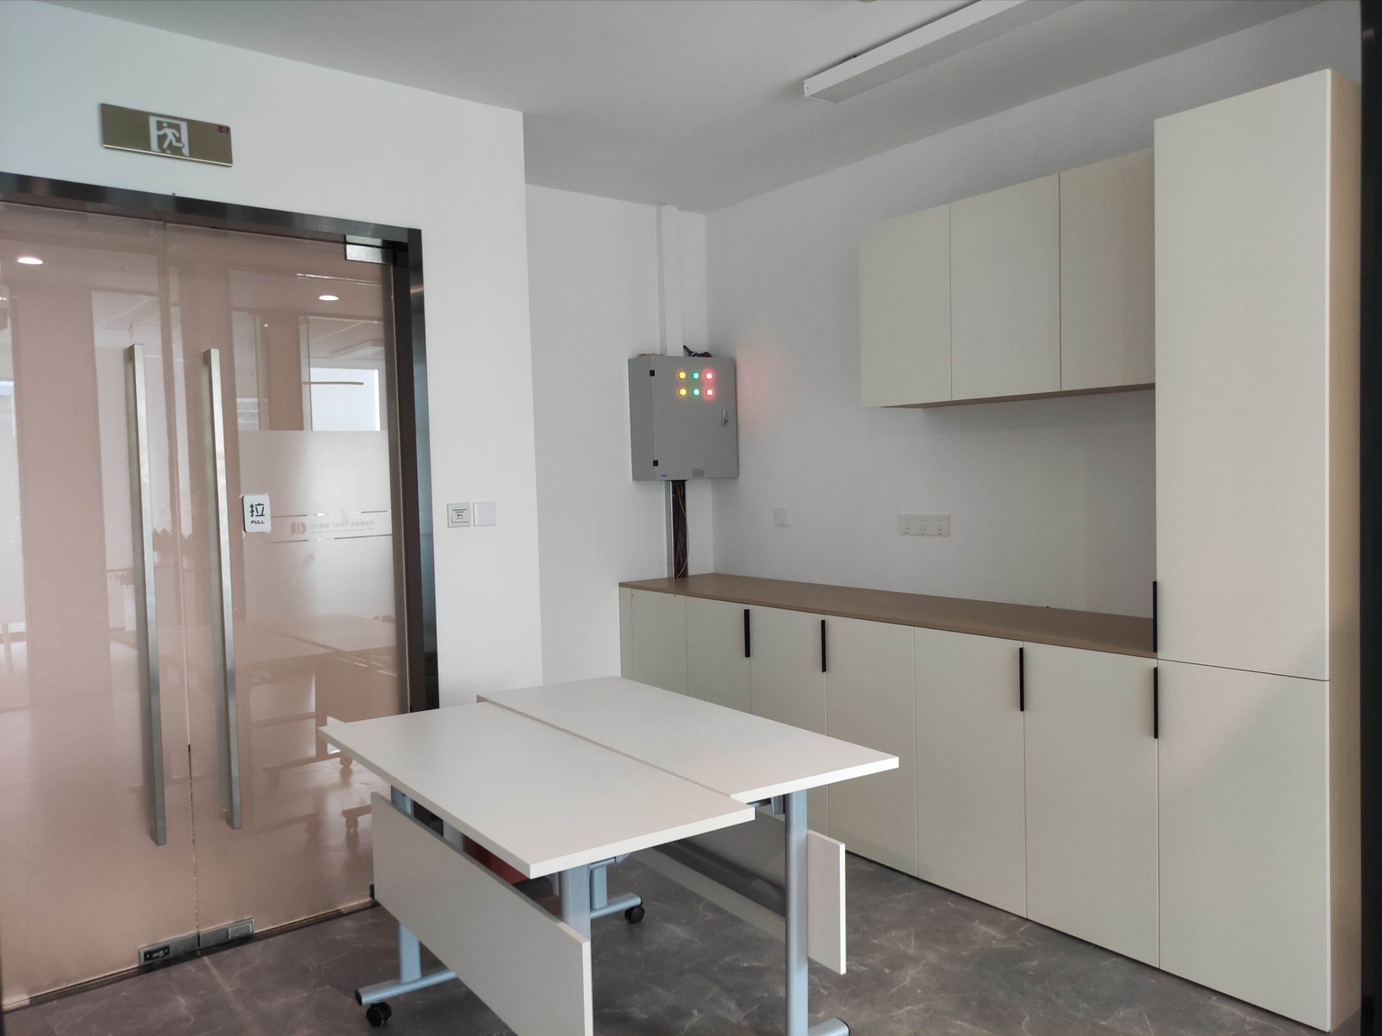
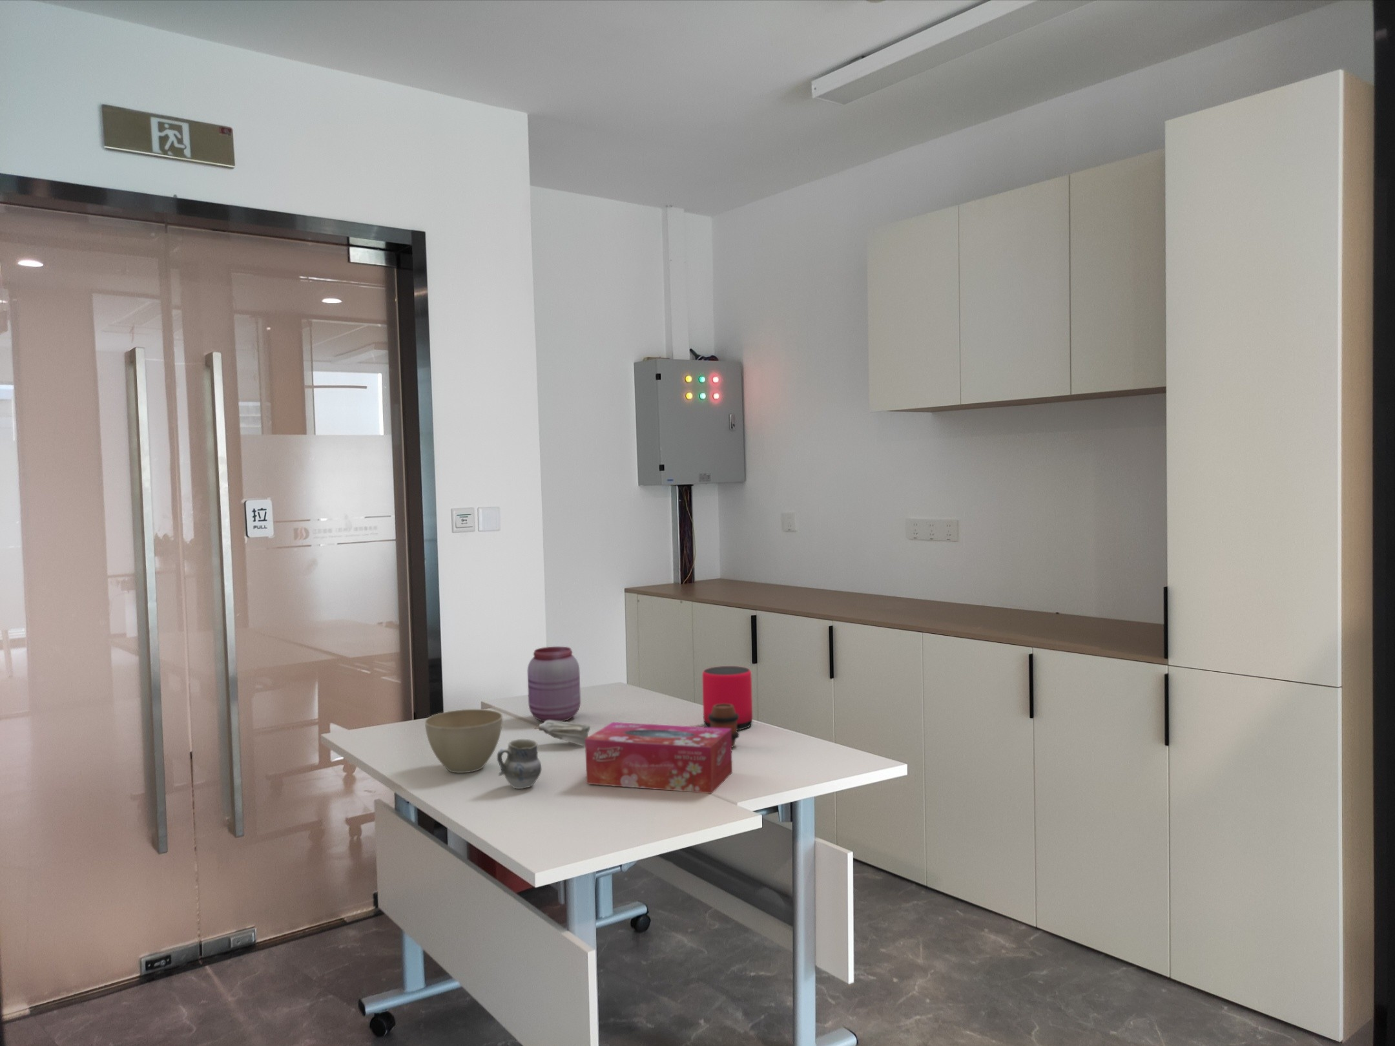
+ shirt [533,721,591,746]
+ speaker [702,666,754,731]
+ cup [496,738,542,790]
+ jar [527,646,581,722]
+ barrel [708,703,740,747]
+ tissue box [584,722,733,794]
+ flower pot [424,709,503,774]
